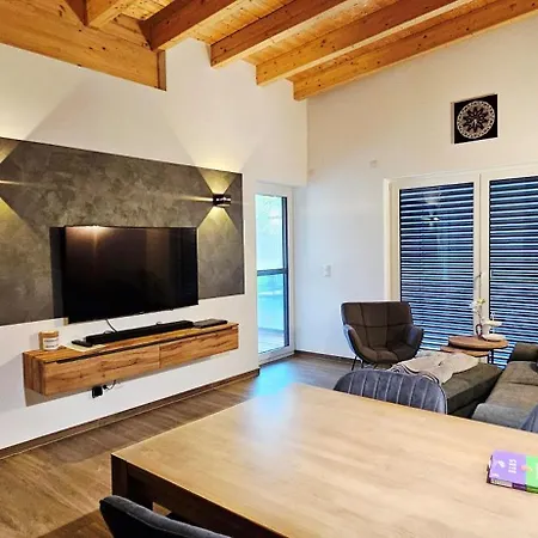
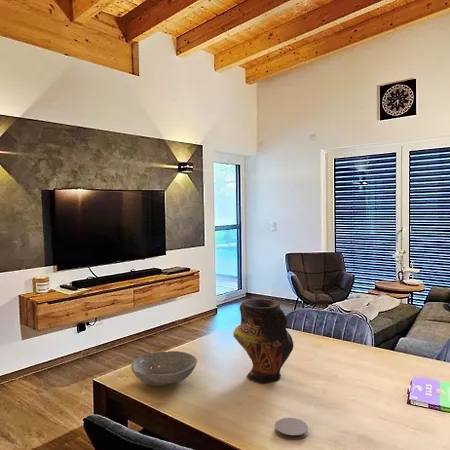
+ coaster [274,417,309,441]
+ bowl [130,350,198,387]
+ vase [232,298,294,384]
